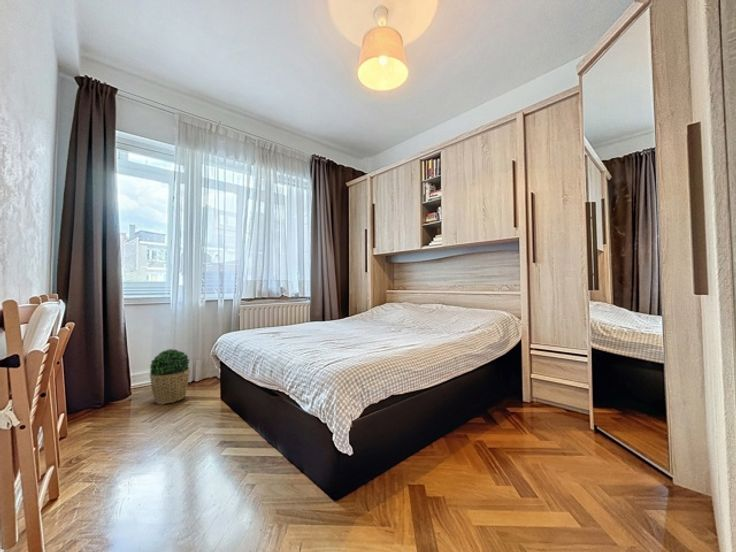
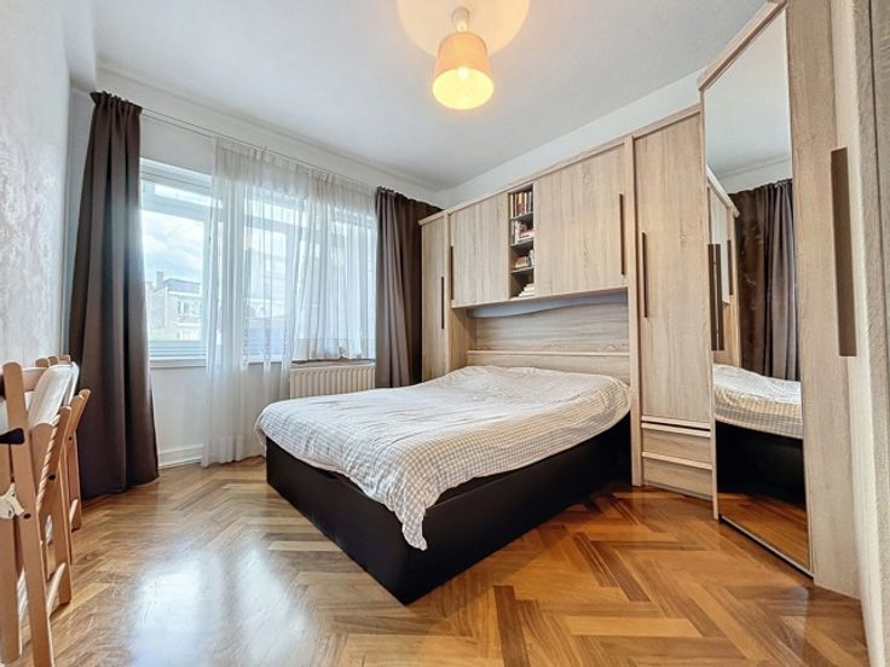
- potted plant [149,348,191,406]
